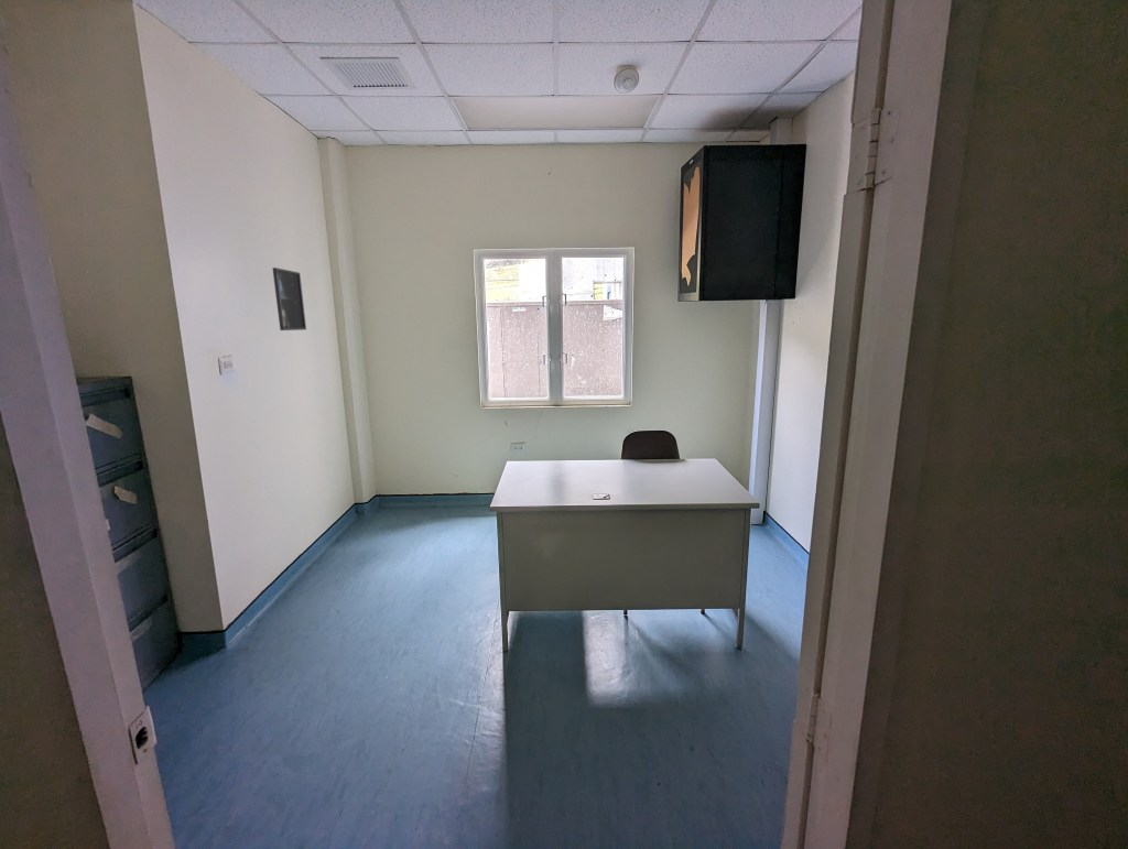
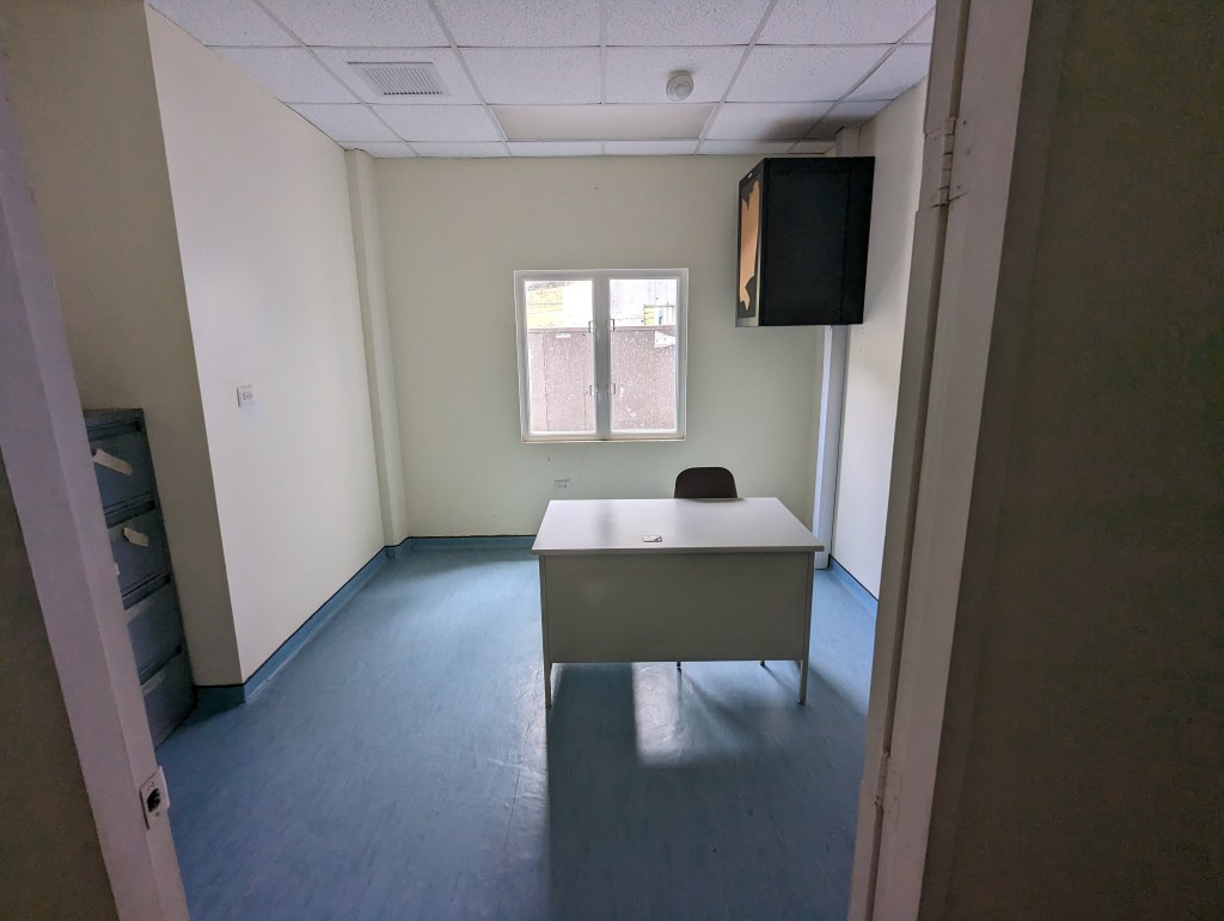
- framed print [271,266,307,331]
